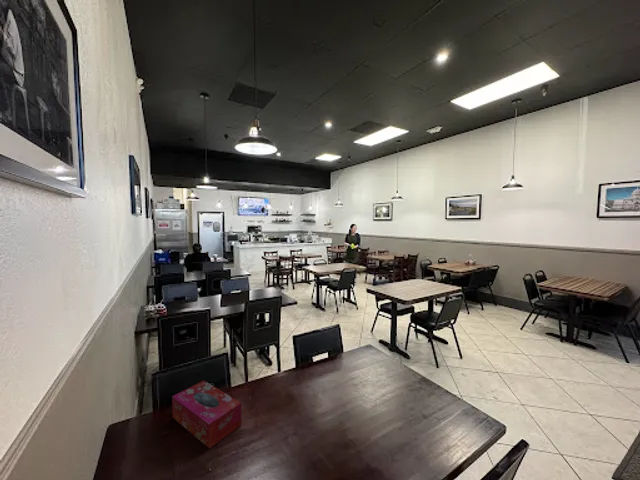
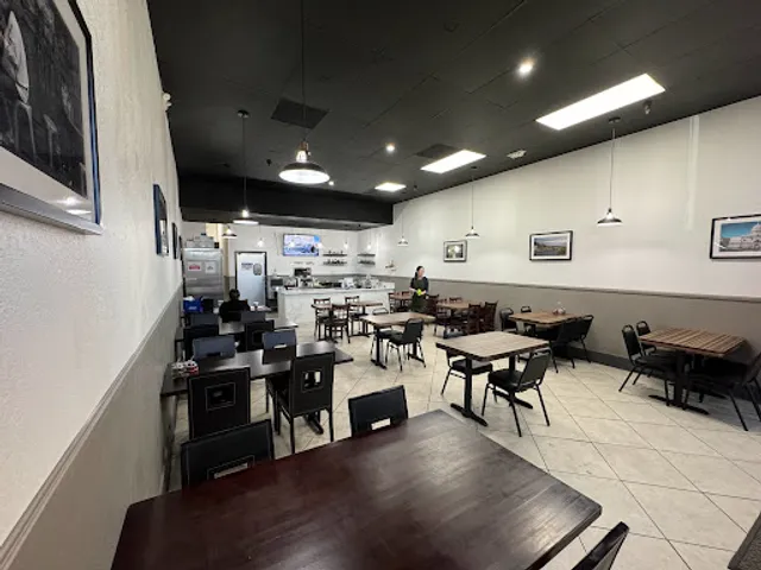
- tissue box [171,380,242,450]
